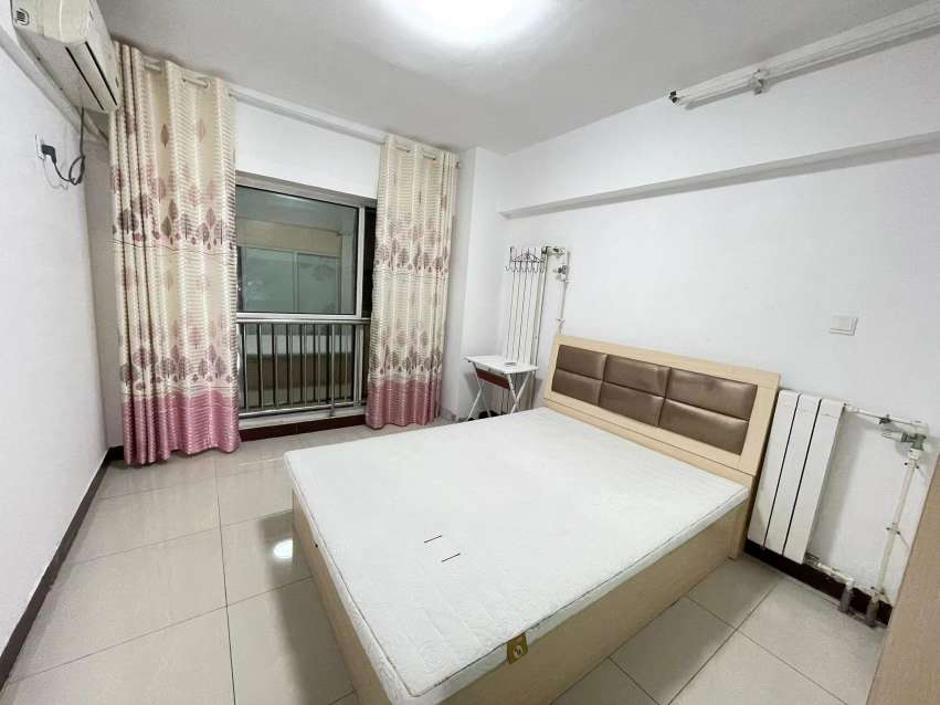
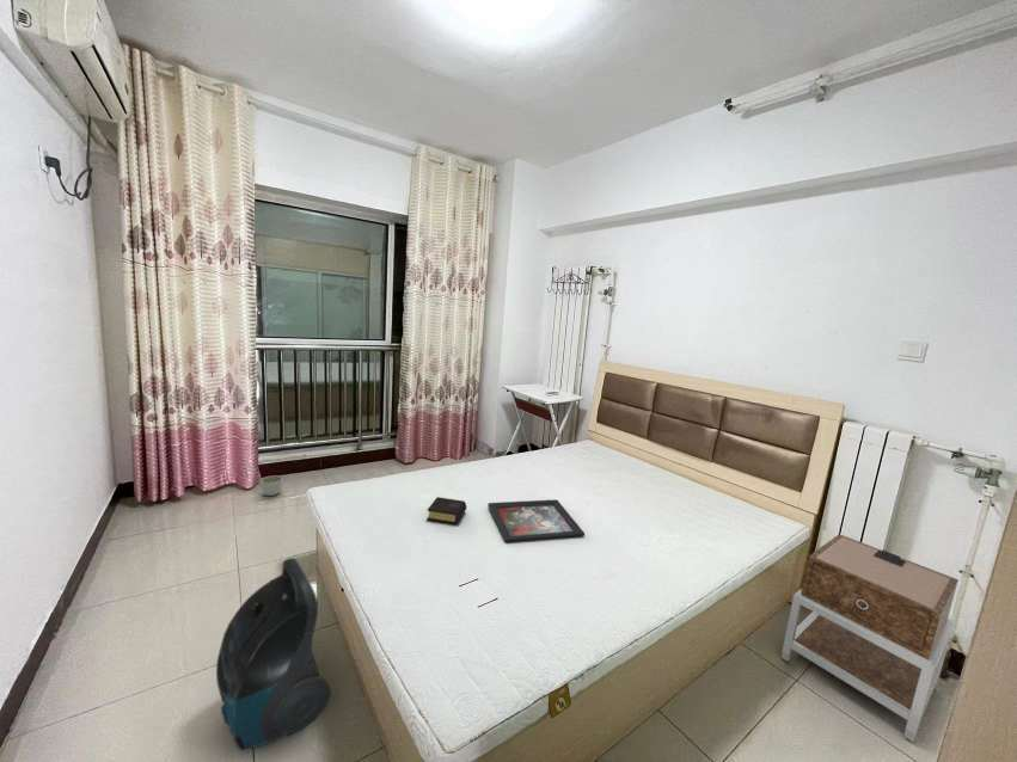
+ book [425,496,467,526]
+ nightstand [780,533,960,744]
+ vacuum cleaner [215,558,332,751]
+ decorative tray [486,498,586,543]
+ planter [261,474,283,497]
